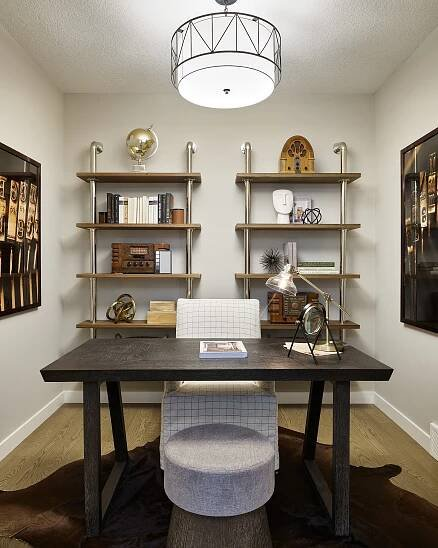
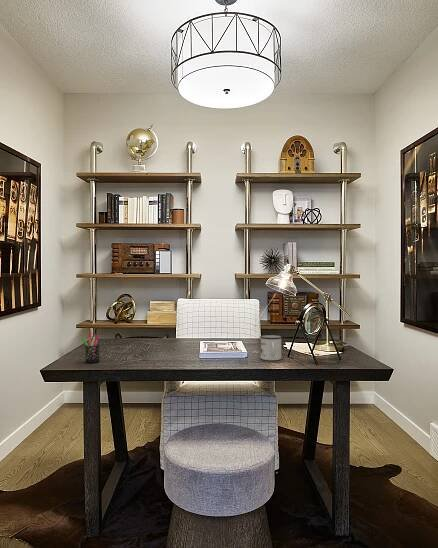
+ mug [259,334,283,361]
+ pen holder [81,331,100,364]
